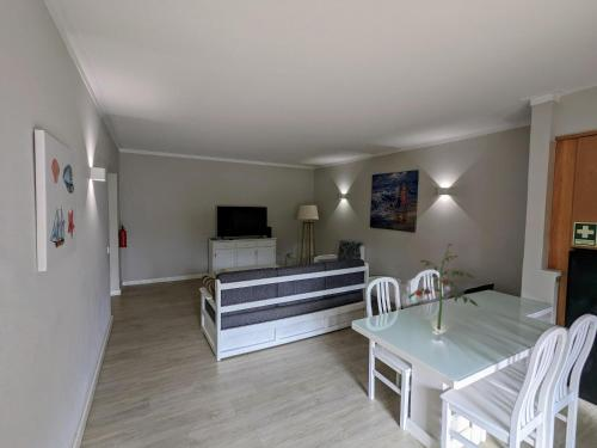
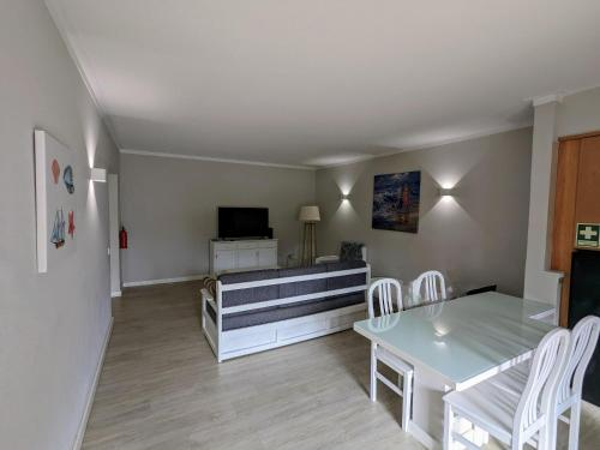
- plant [407,243,480,330]
